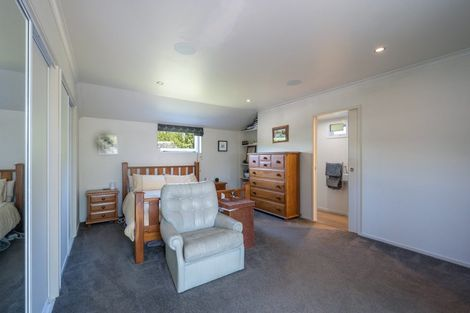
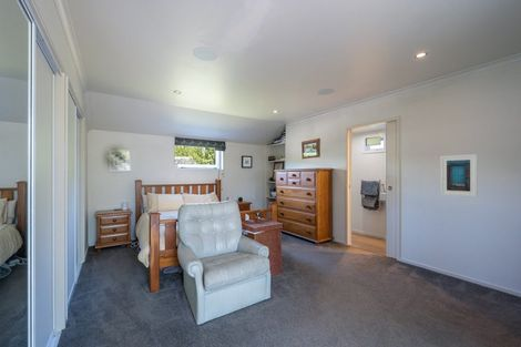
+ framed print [440,153,479,198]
